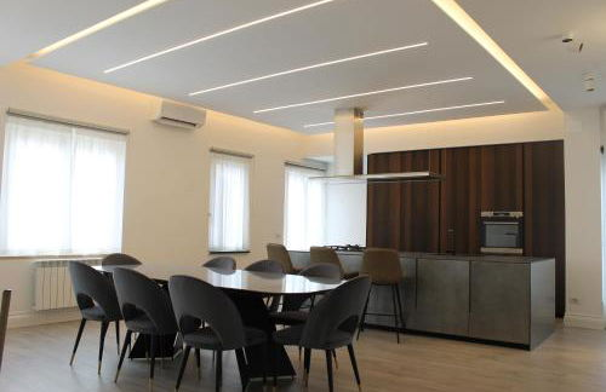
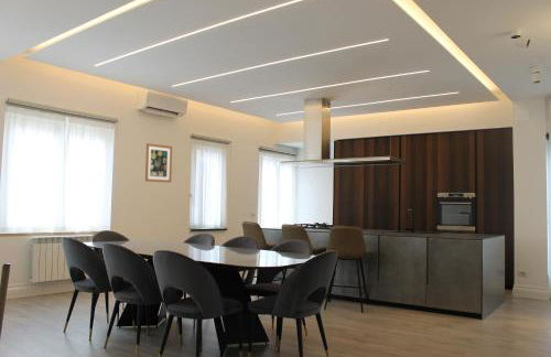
+ wall art [144,142,173,184]
